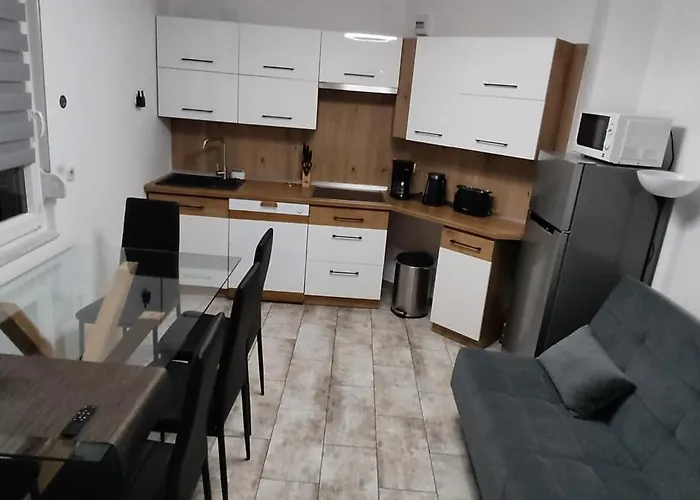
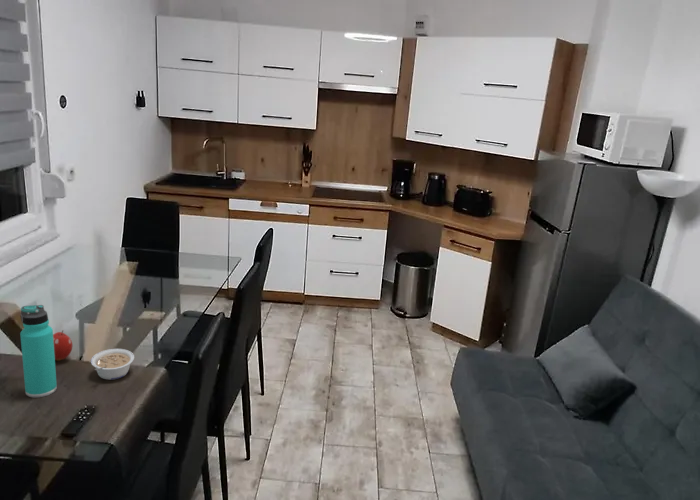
+ legume [90,348,135,381]
+ fruit [53,330,73,362]
+ thermos bottle [19,304,58,399]
